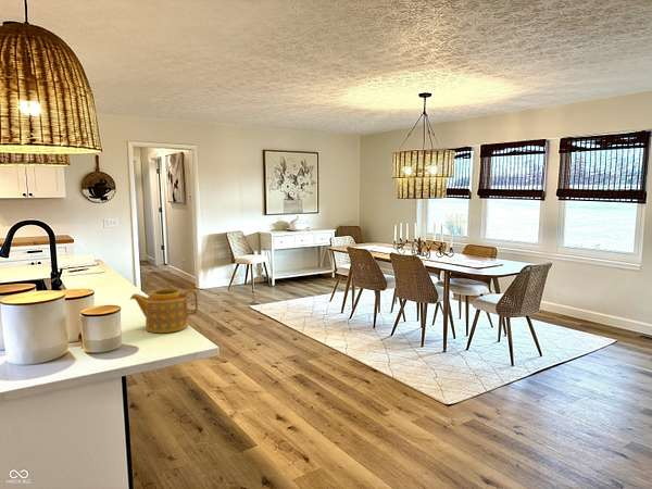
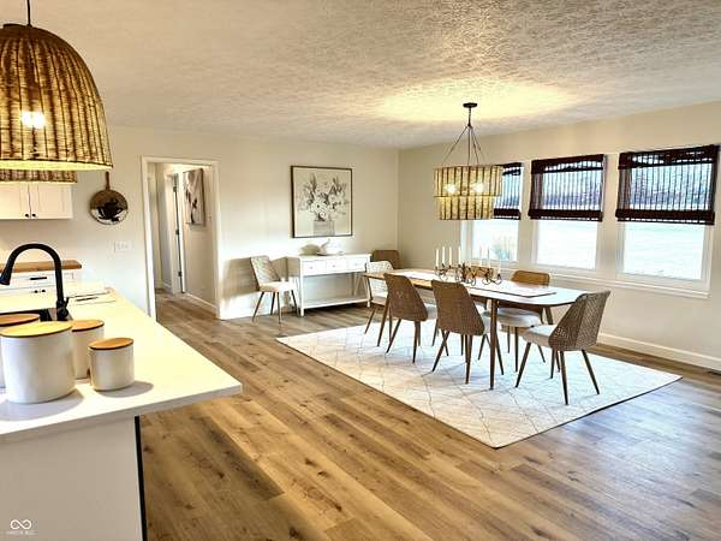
- teapot [129,288,199,334]
